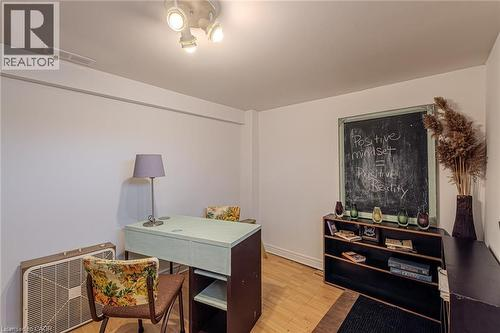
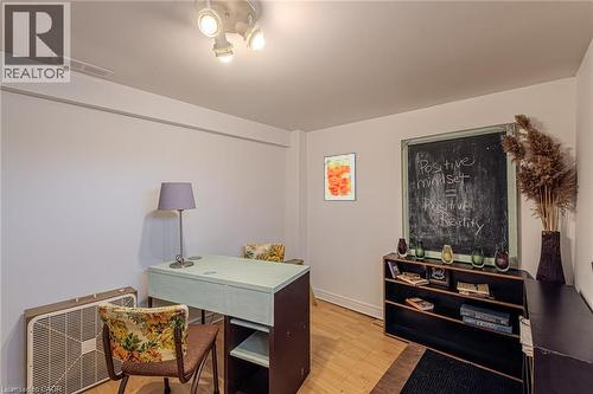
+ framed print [323,151,357,202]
